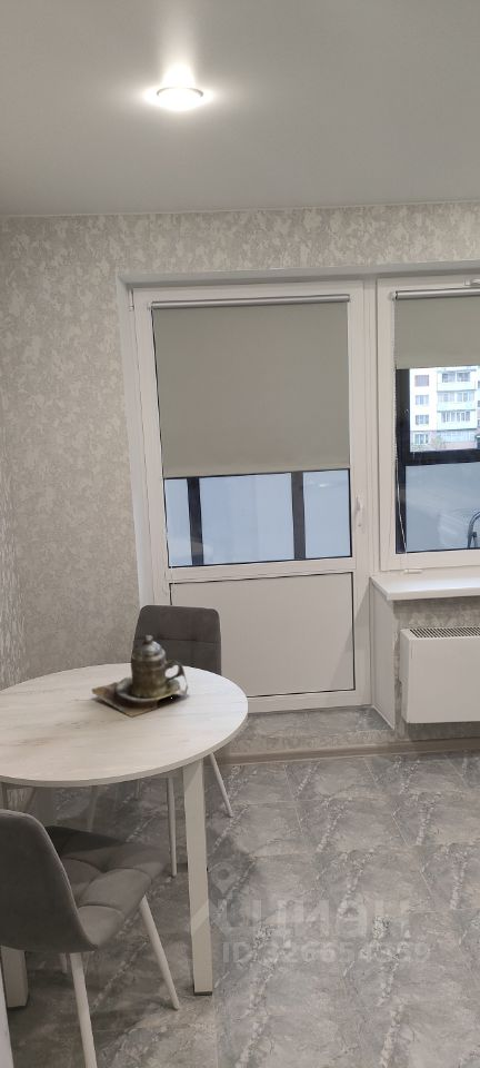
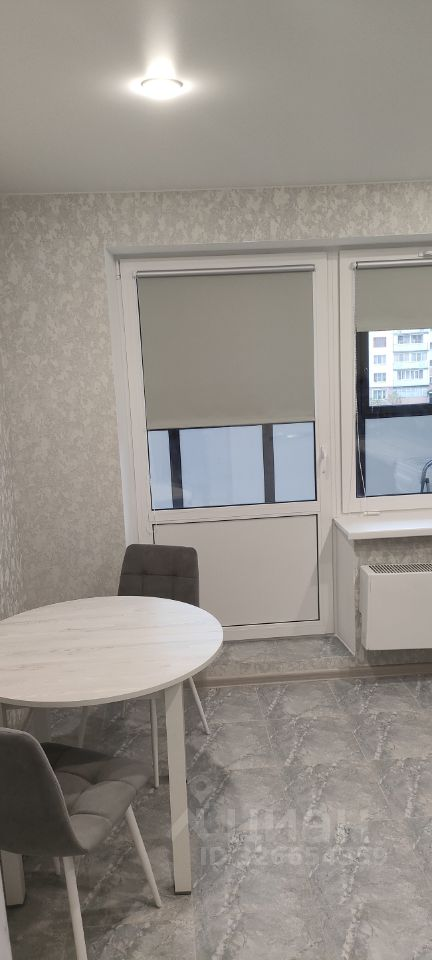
- teapot [90,634,190,718]
